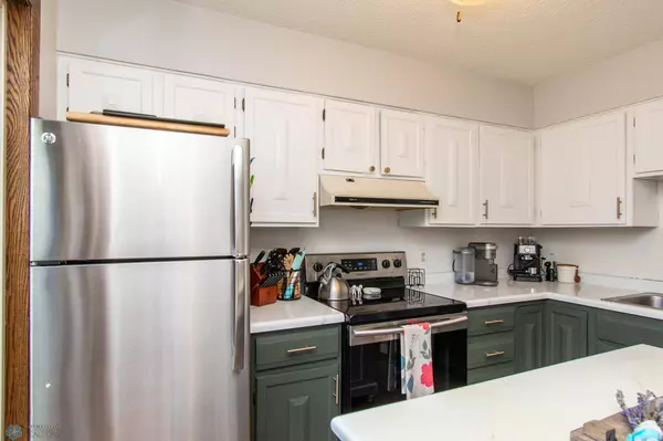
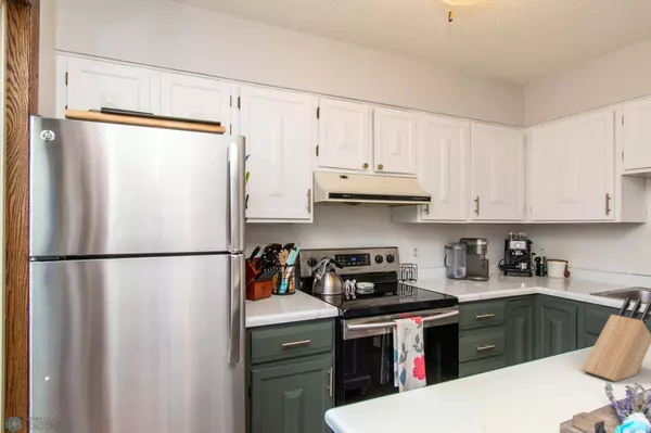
+ knife block [580,296,651,383]
